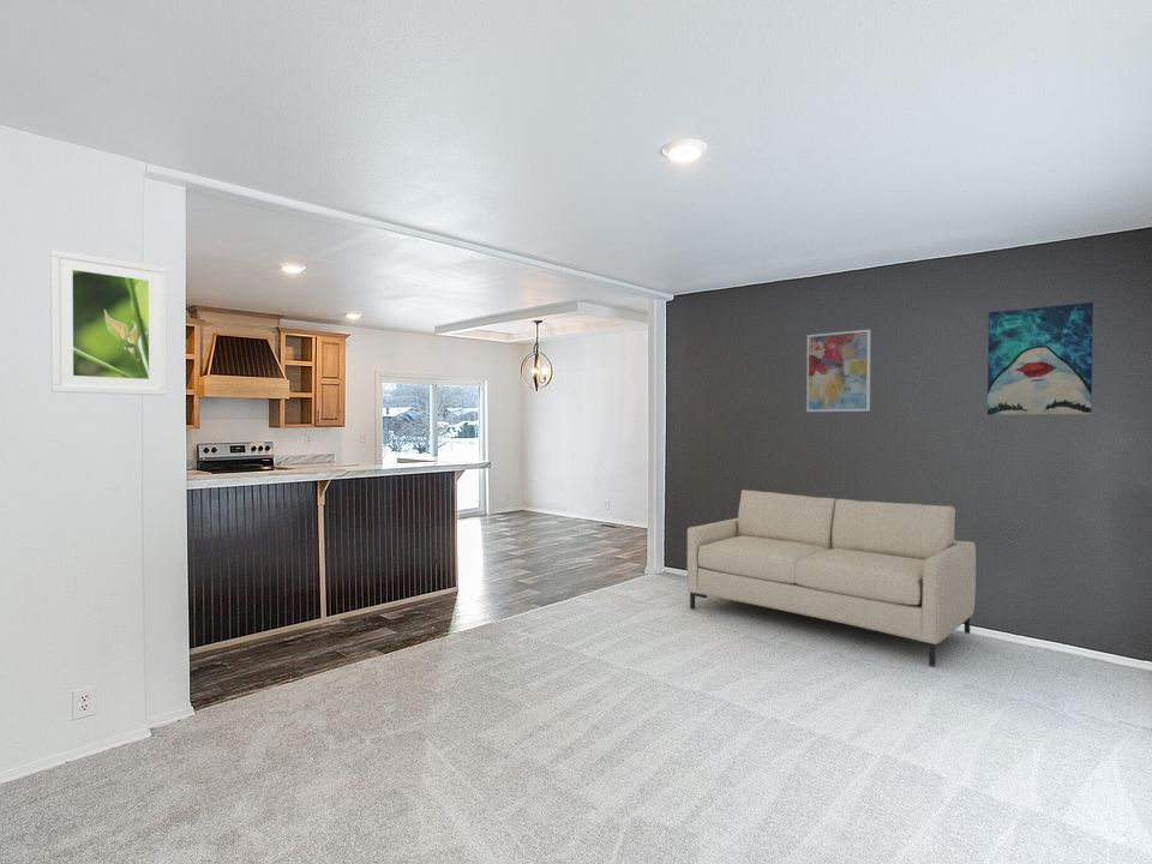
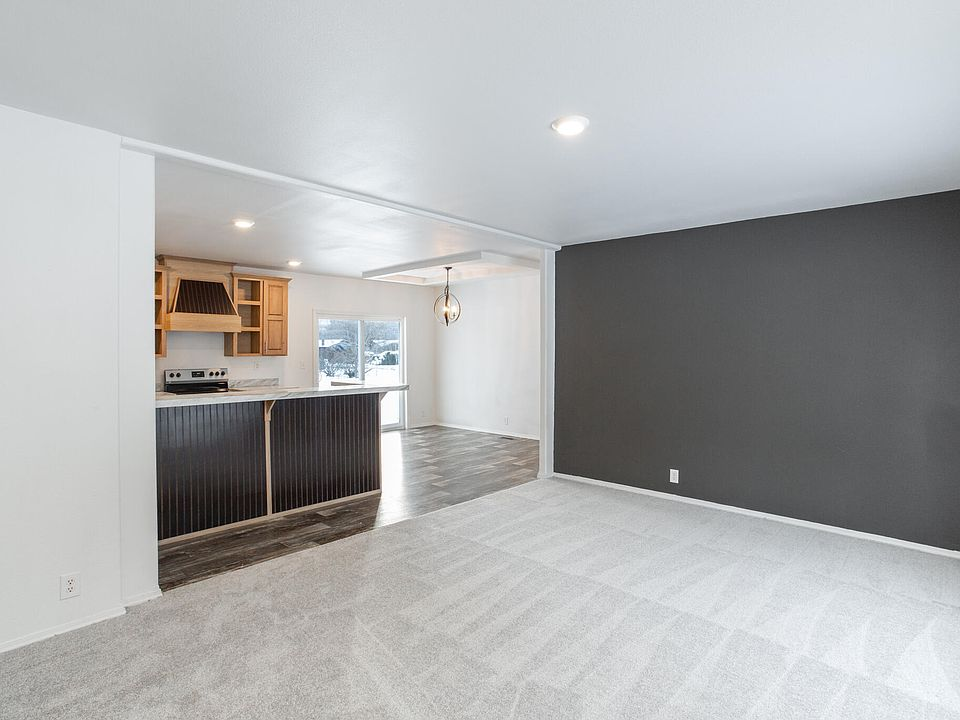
- wall art [986,301,1094,416]
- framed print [49,248,168,396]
- wall art [805,329,871,413]
- sofa [686,488,977,667]
